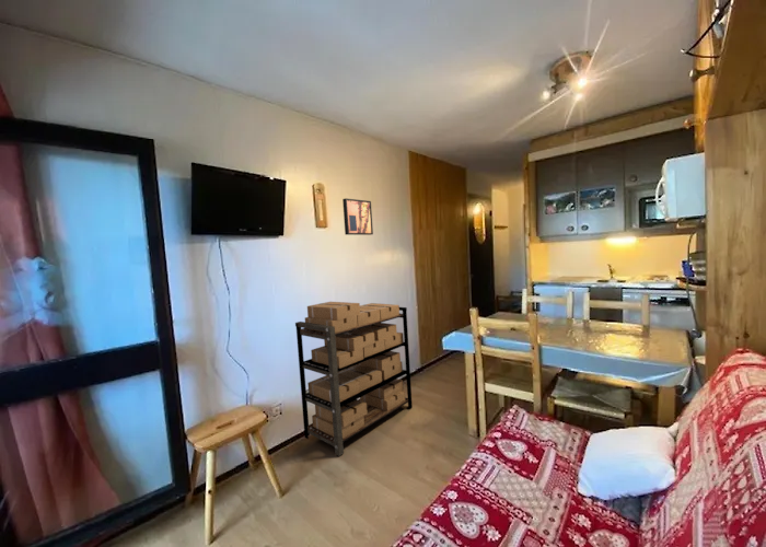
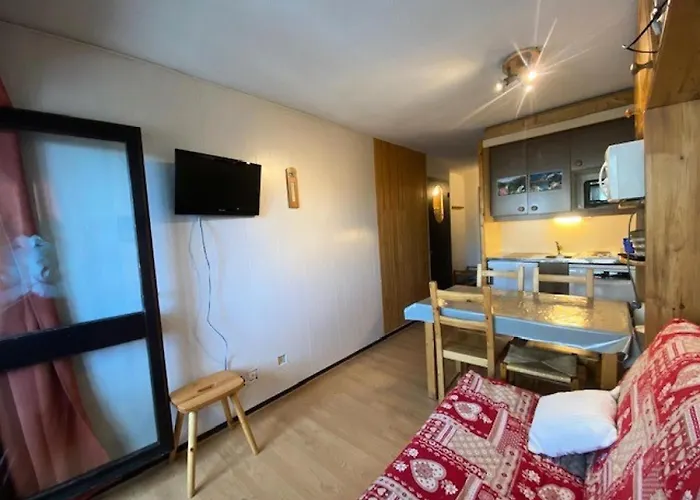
- shelving unit [294,301,414,457]
- wall art [341,197,374,236]
